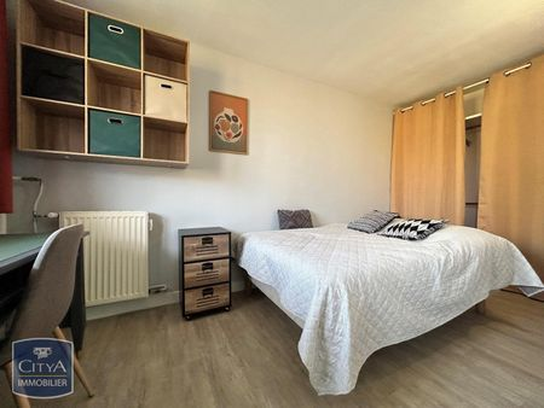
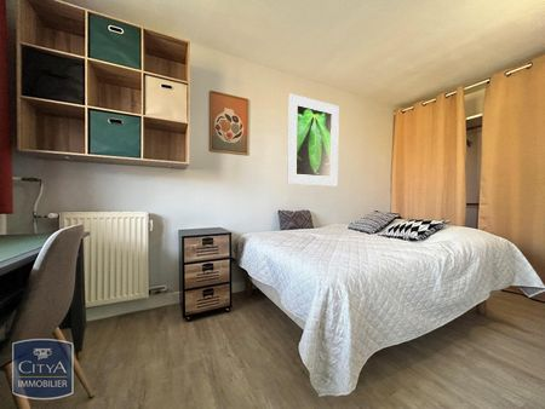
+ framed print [286,93,340,186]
